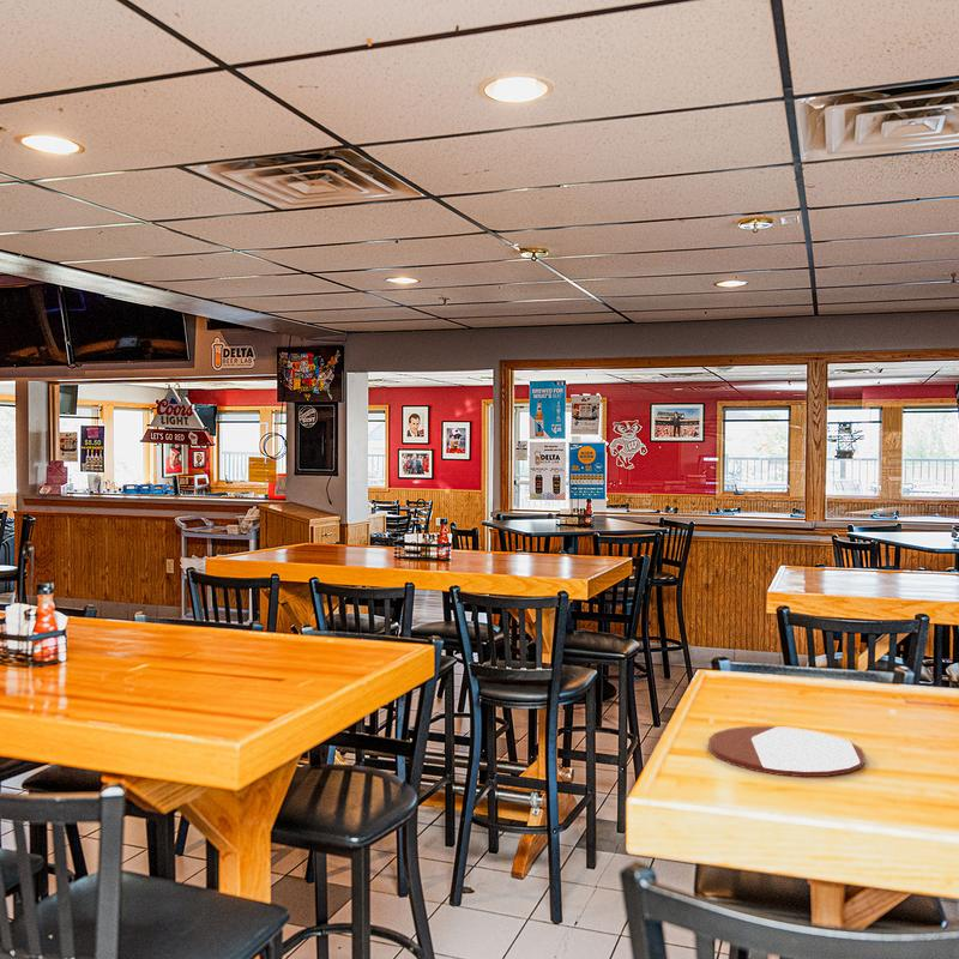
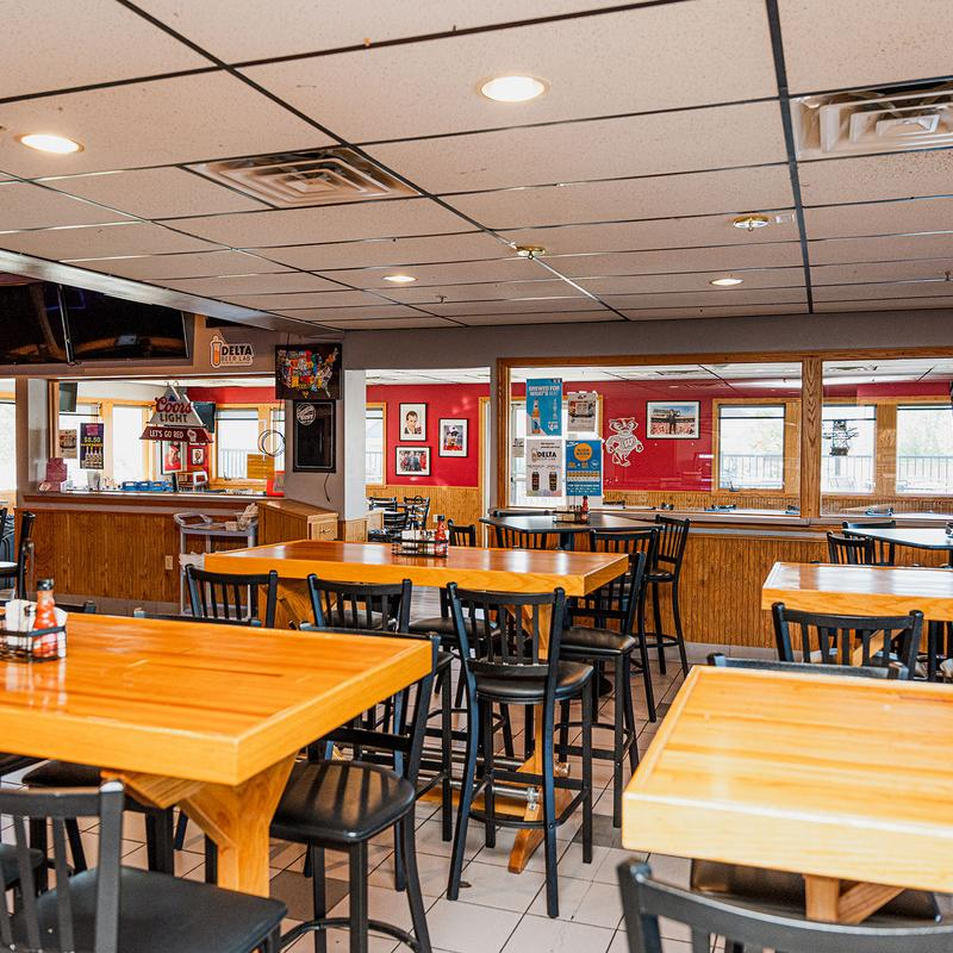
- plate [707,725,867,778]
